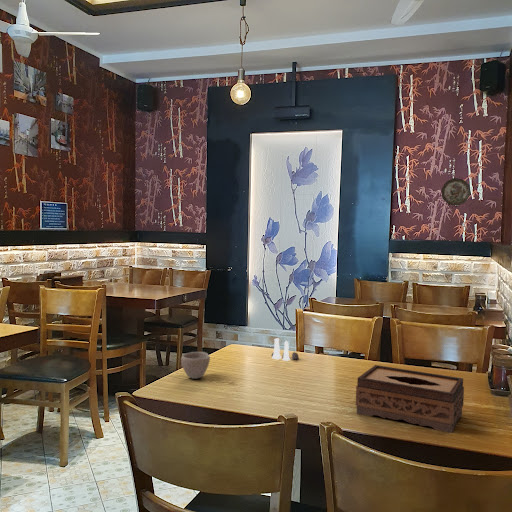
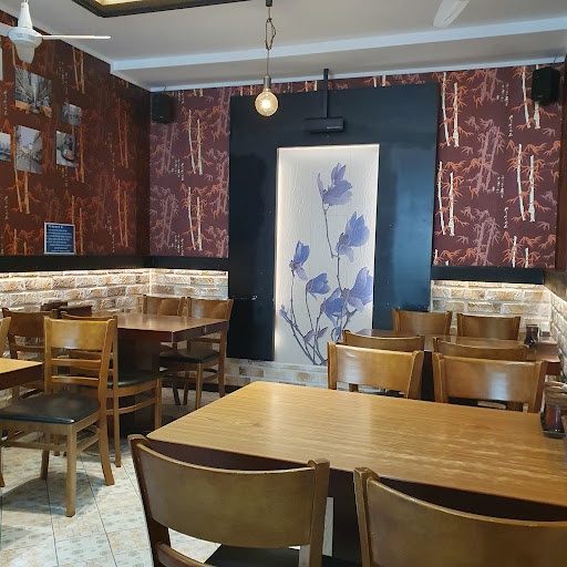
- salt and pepper shaker set [271,337,300,362]
- cup [180,351,211,380]
- tissue box [355,364,465,434]
- decorative plate [440,177,471,207]
